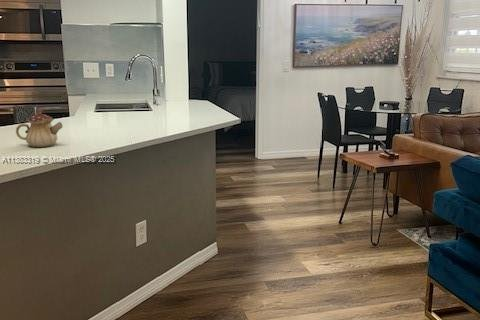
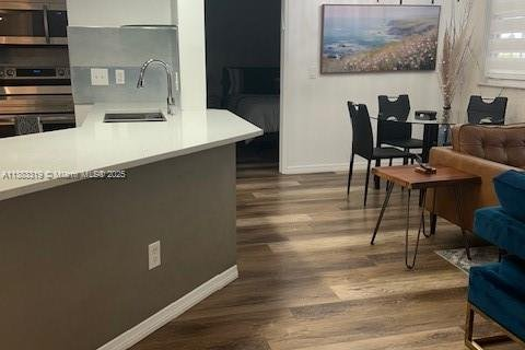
- teapot [15,108,64,148]
